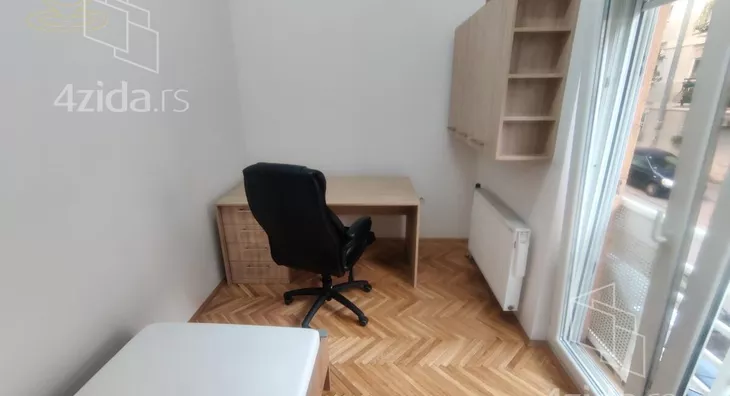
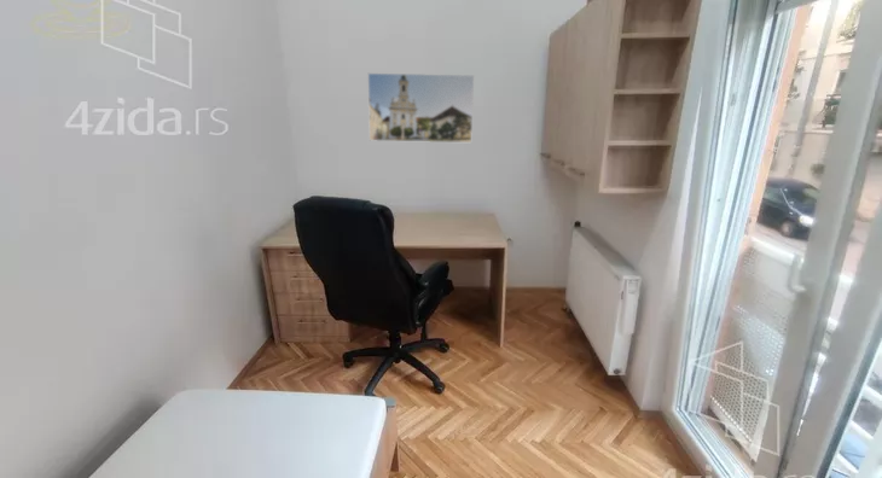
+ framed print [367,72,475,144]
